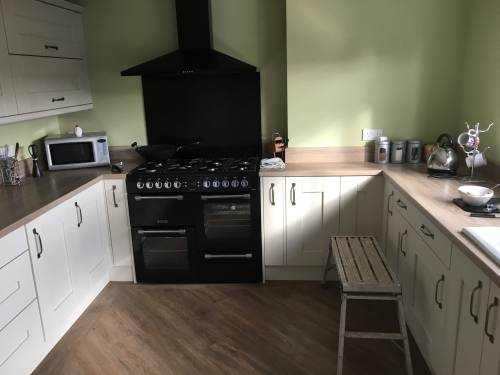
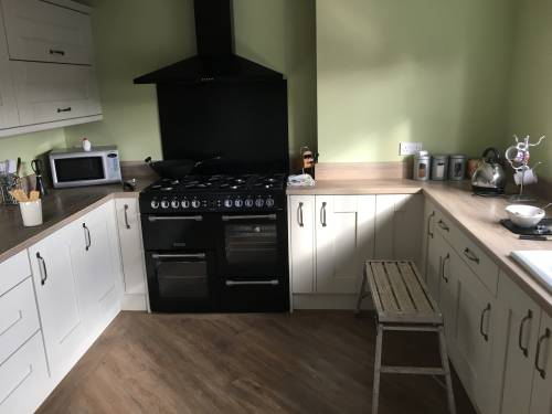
+ utensil holder [8,189,43,227]
